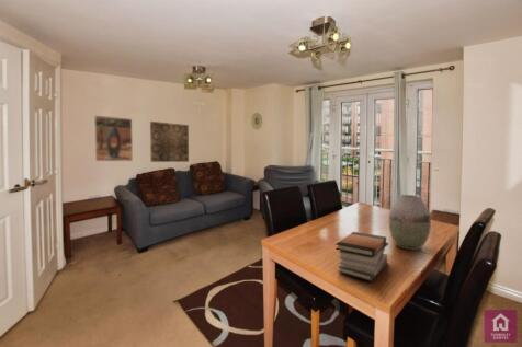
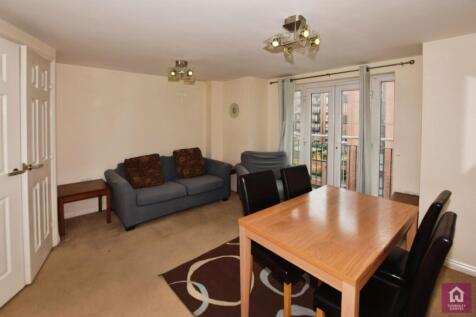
- wall art [149,120,190,163]
- vase [388,194,432,251]
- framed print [93,115,134,162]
- book stack [334,231,389,282]
